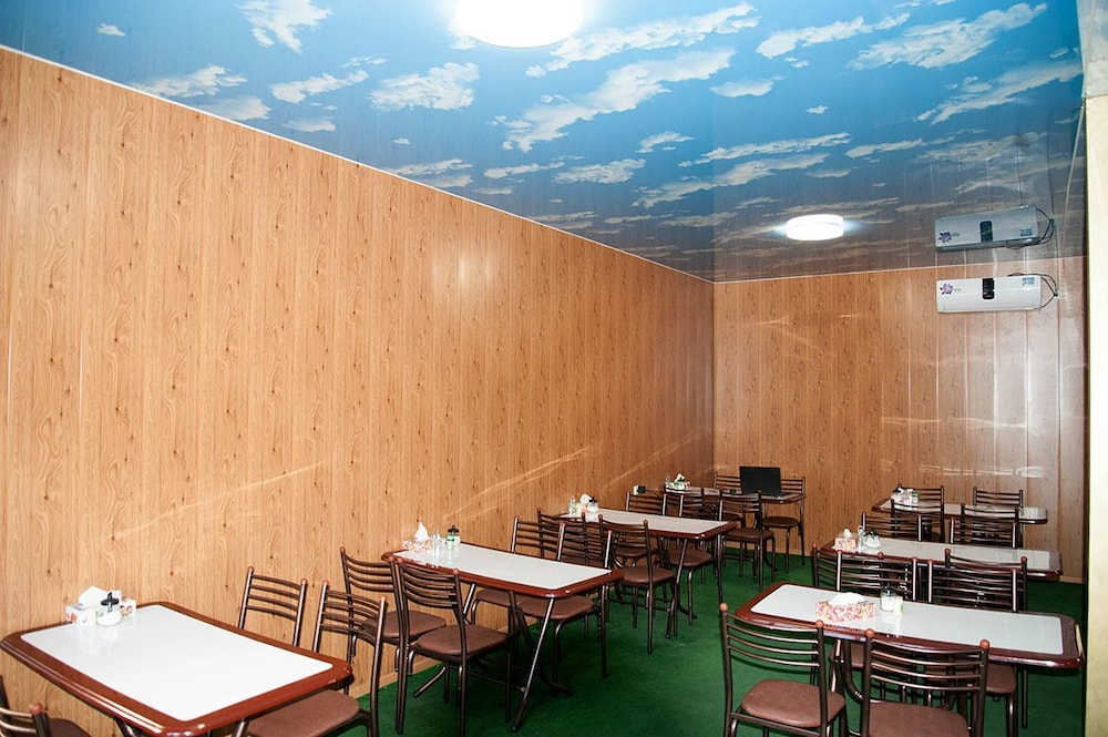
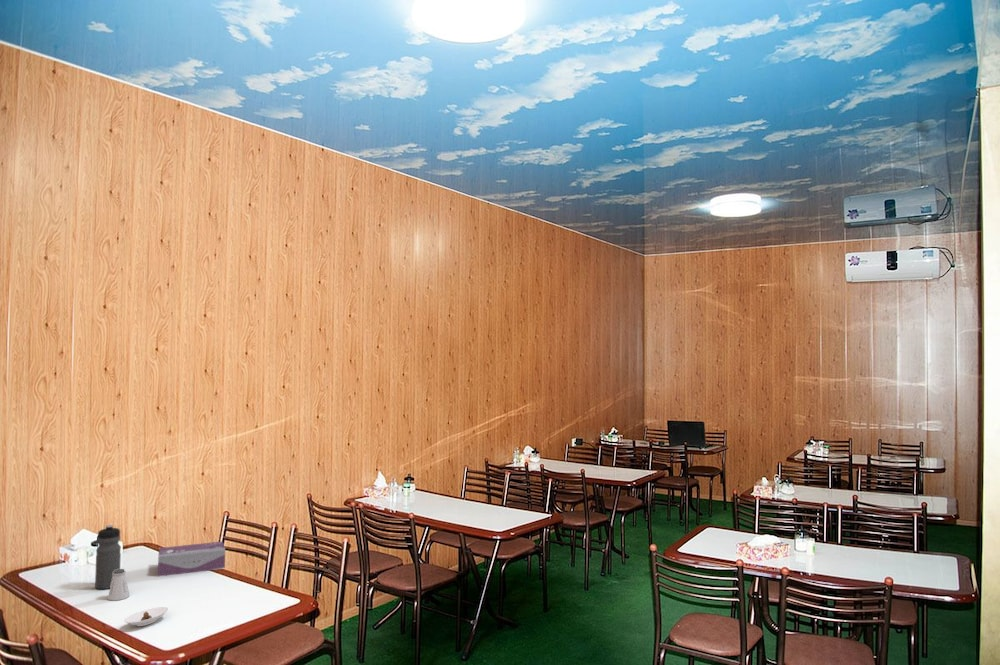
+ saucer [123,606,169,627]
+ tissue box [157,540,226,577]
+ saltshaker [107,568,130,601]
+ water bottle [94,524,122,590]
